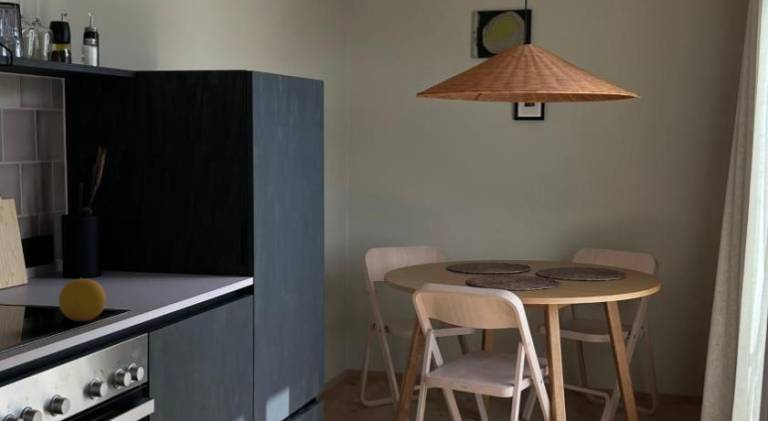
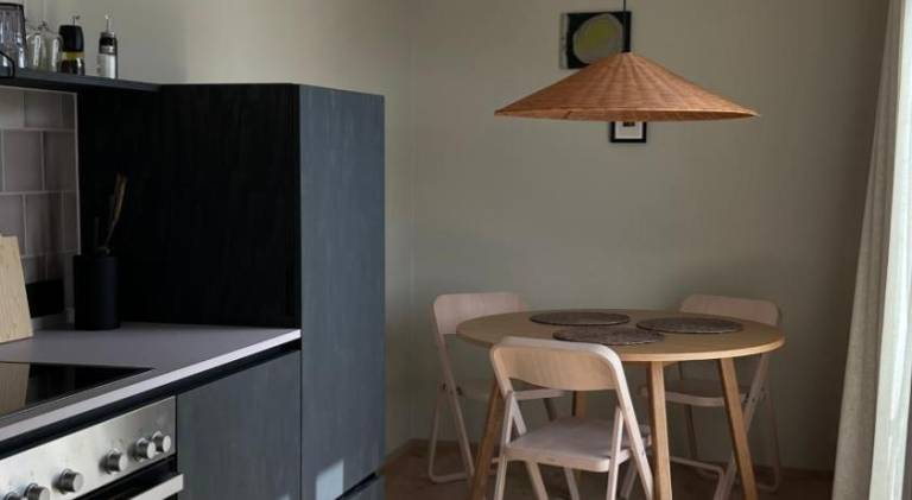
- fruit [58,277,107,322]
